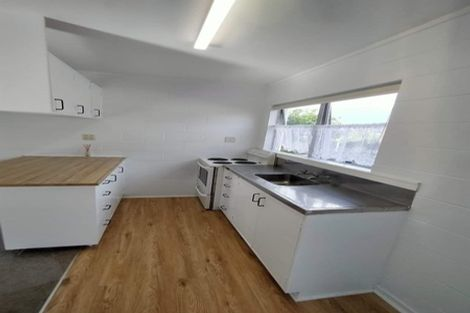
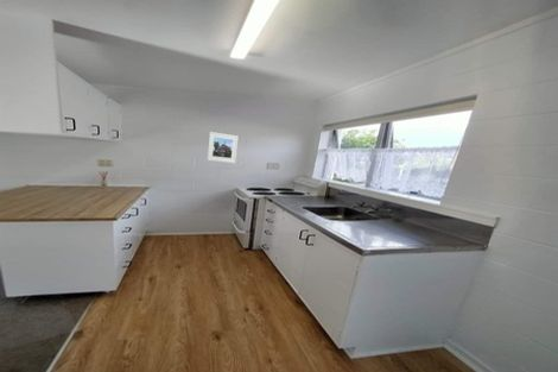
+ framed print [207,131,240,164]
